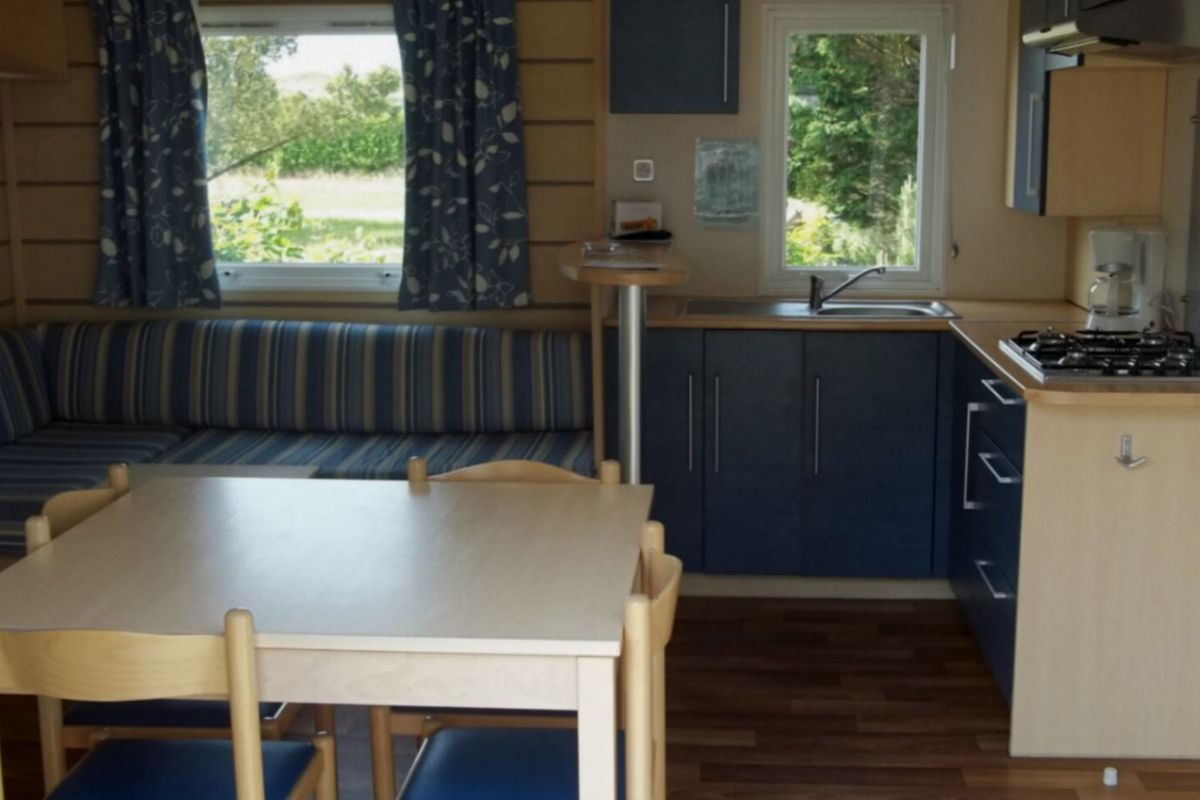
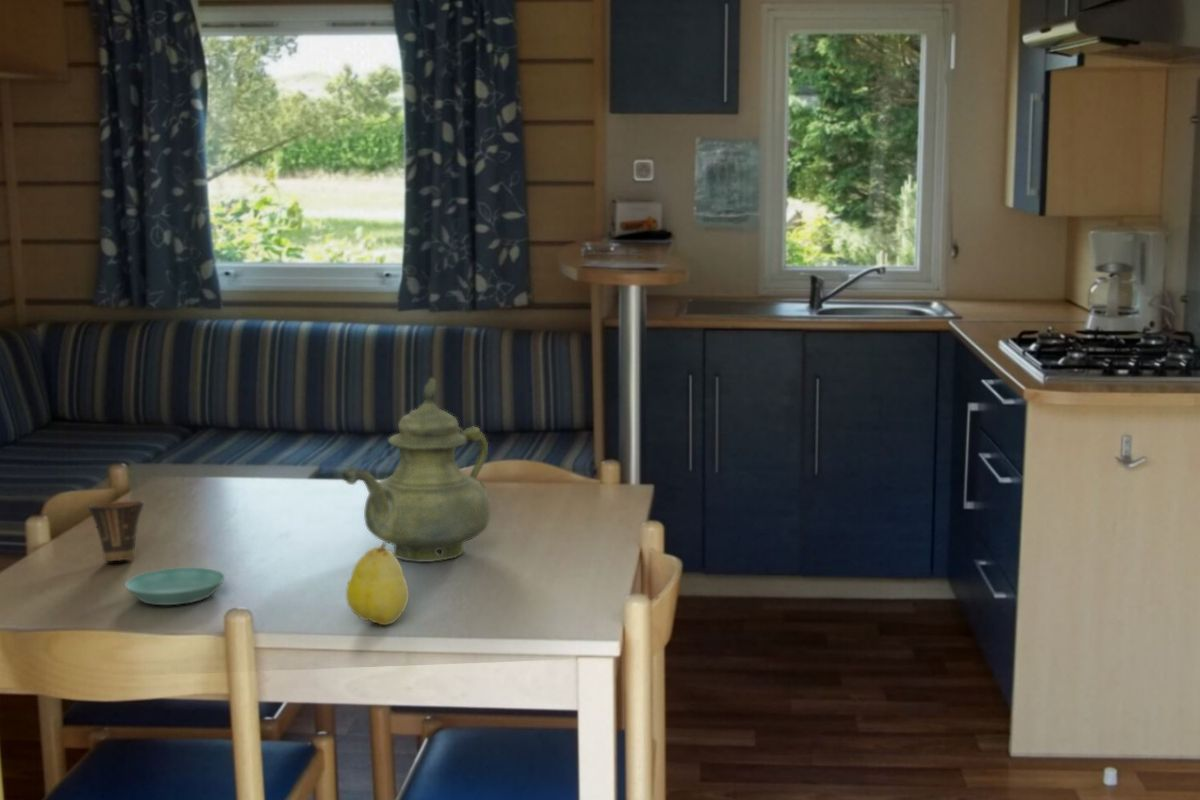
+ teapot [341,377,492,563]
+ saucer [124,567,226,606]
+ fruit [345,541,410,626]
+ cup [87,500,145,562]
